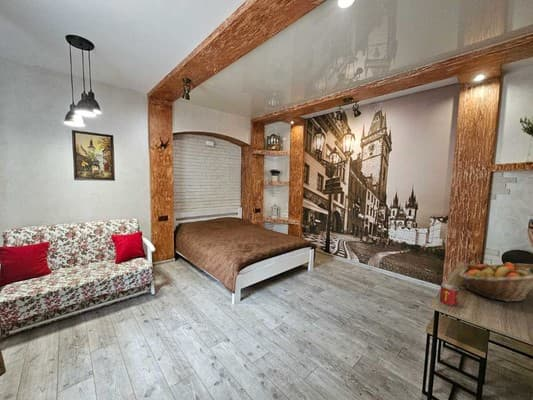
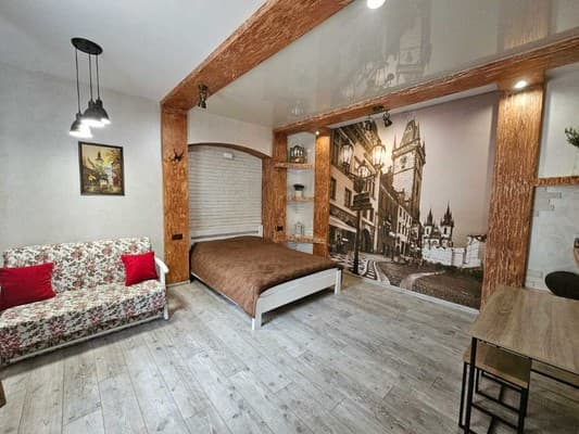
- mug [439,283,460,306]
- fruit basket [458,261,533,303]
